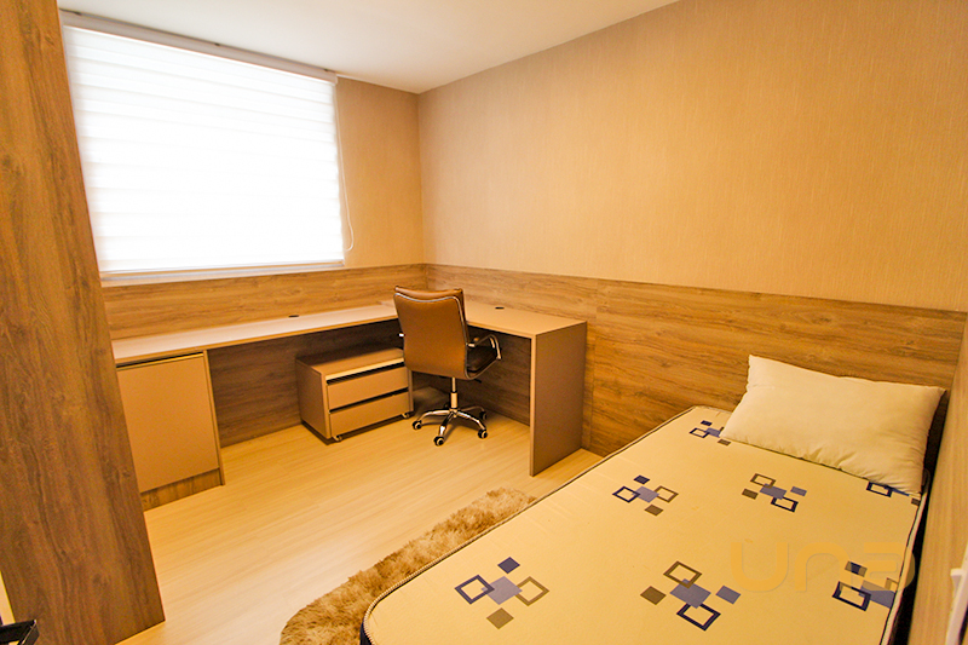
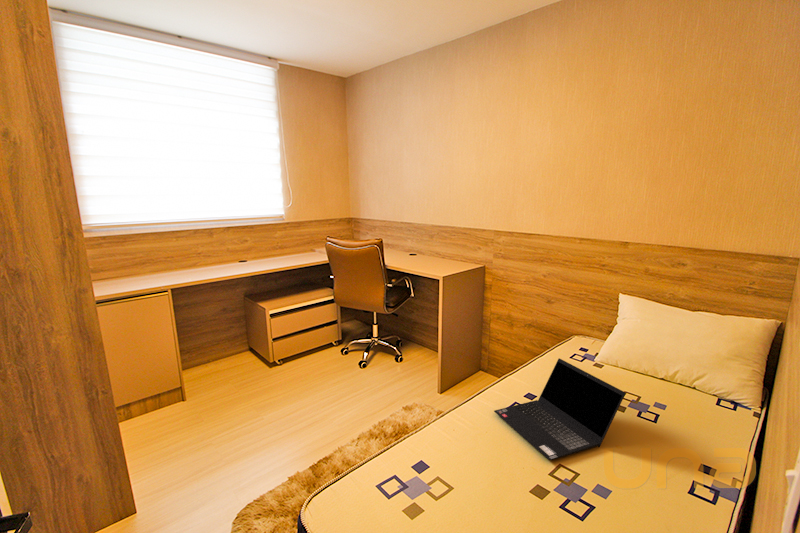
+ laptop computer [493,357,627,461]
